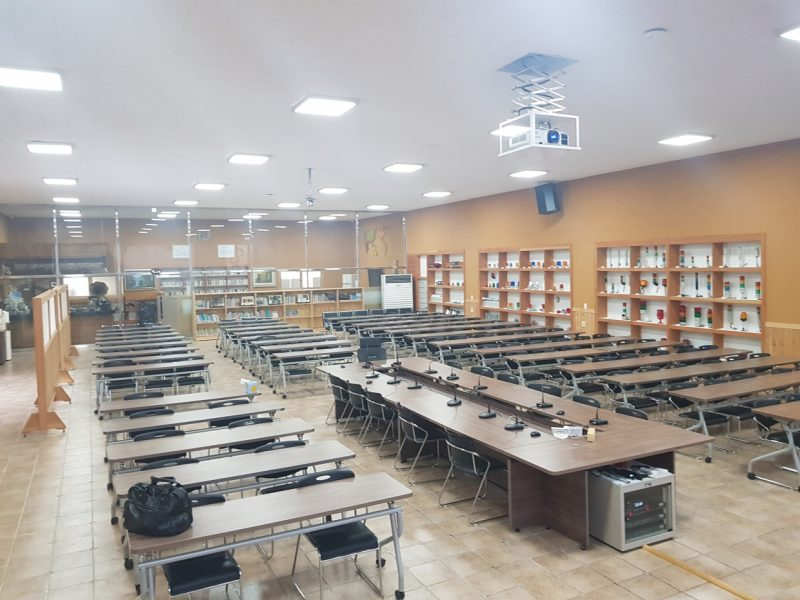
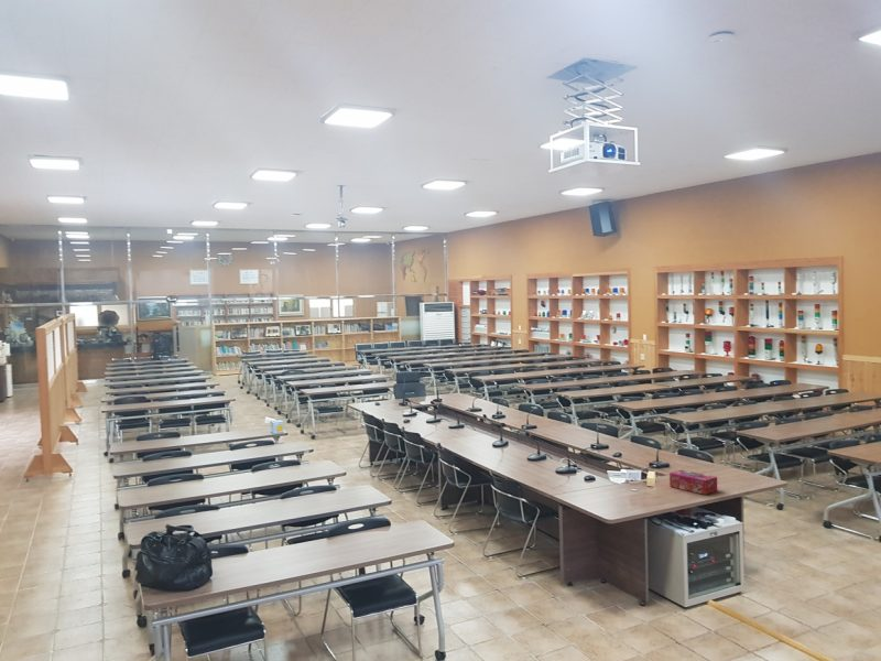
+ tissue box [668,469,718,496]
